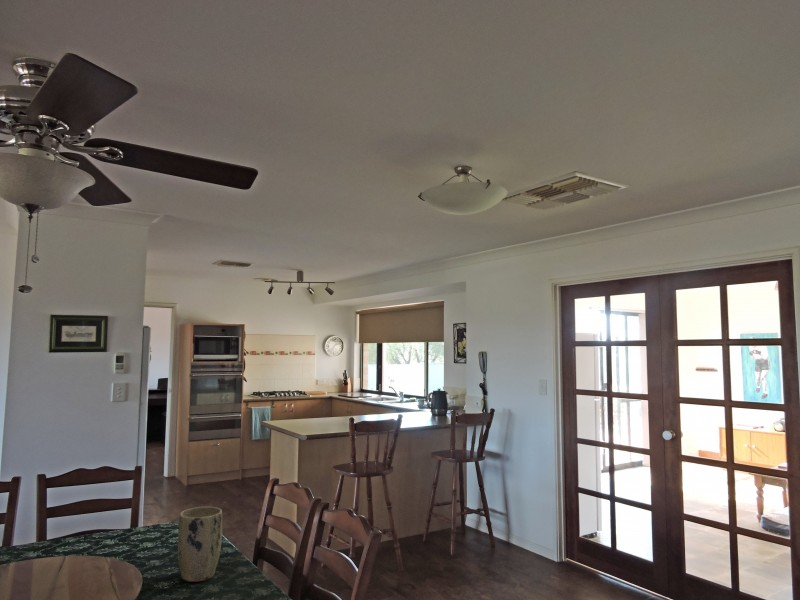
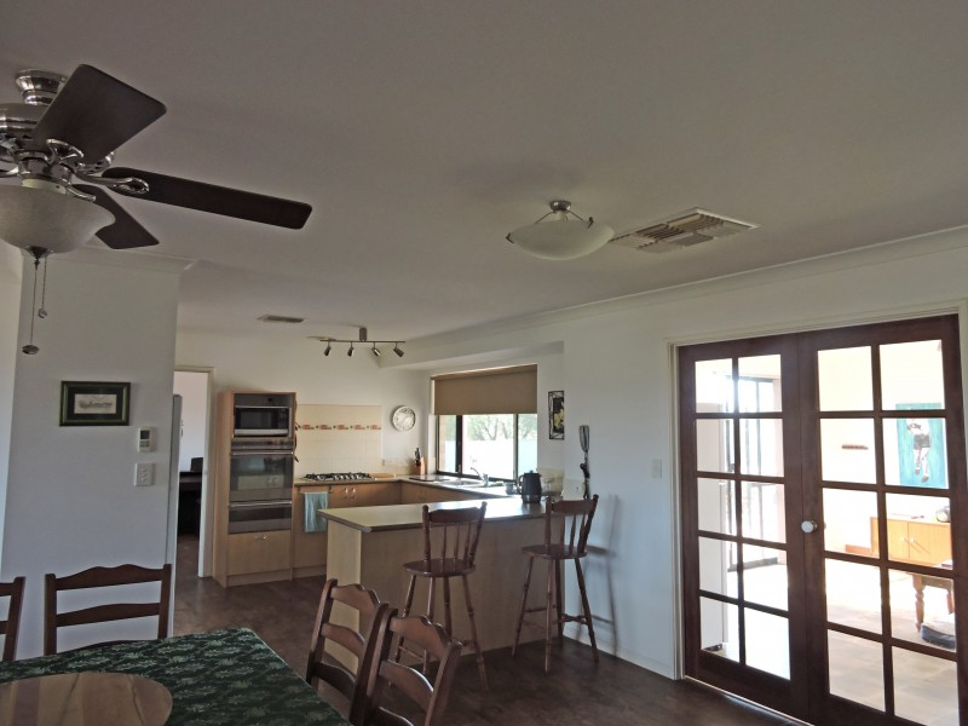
- plant pot [177,506,223,583]
